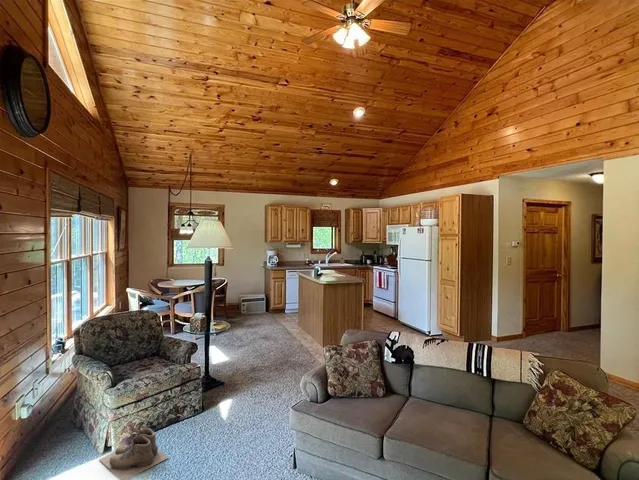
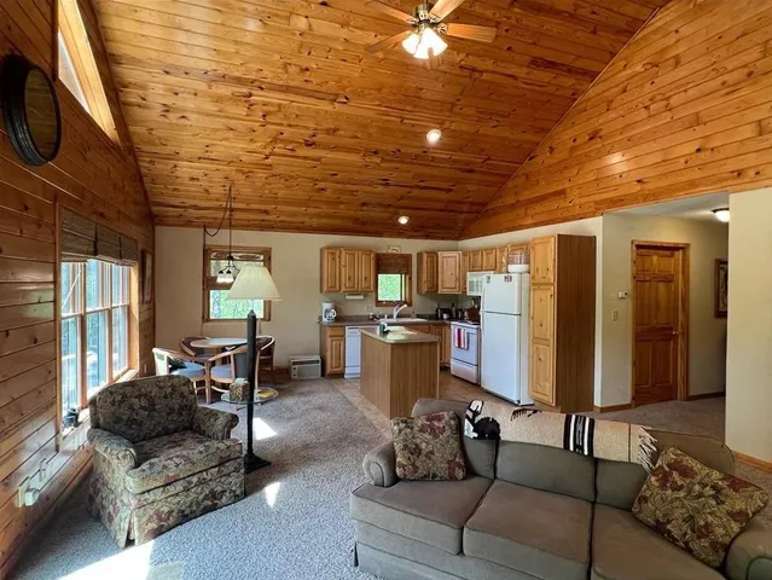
- boots [98,427,169,480]
